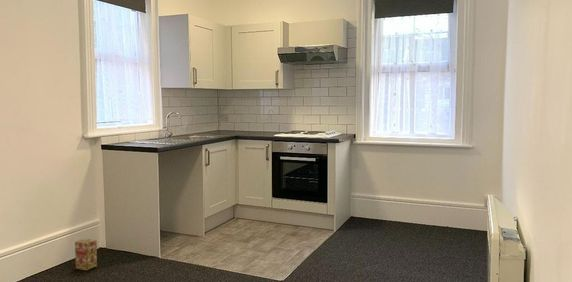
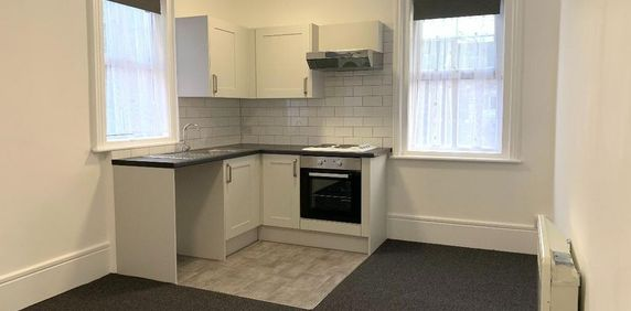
- cardboard box [74,238,98,271]
